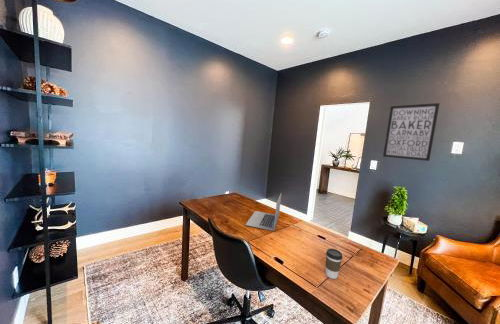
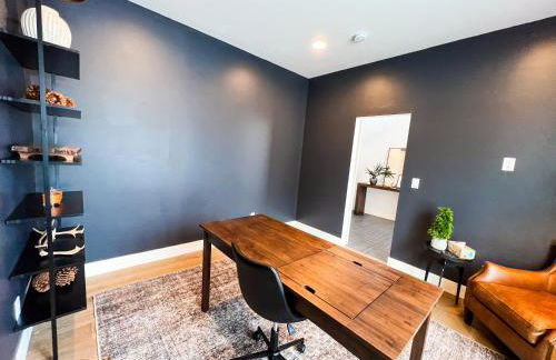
- wall art [382,102,441,162]
- laptop [245,193,282,232]
- coffee cup [325,248,344,280]
